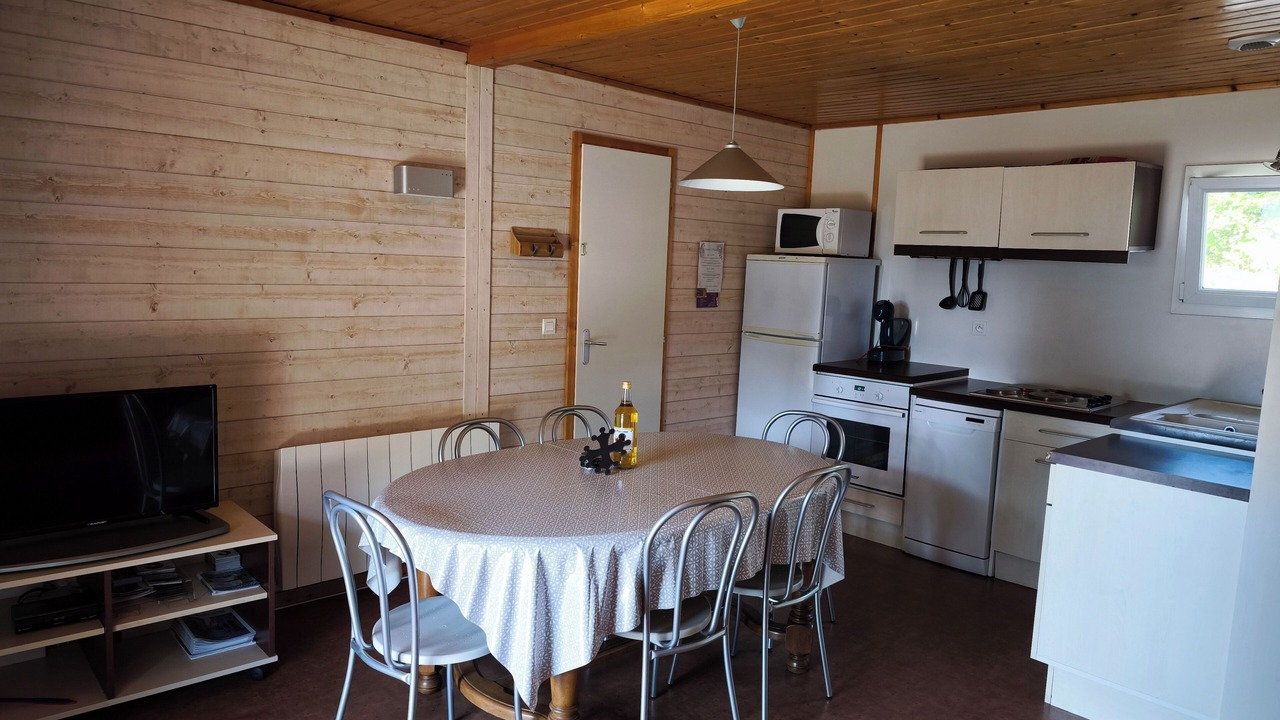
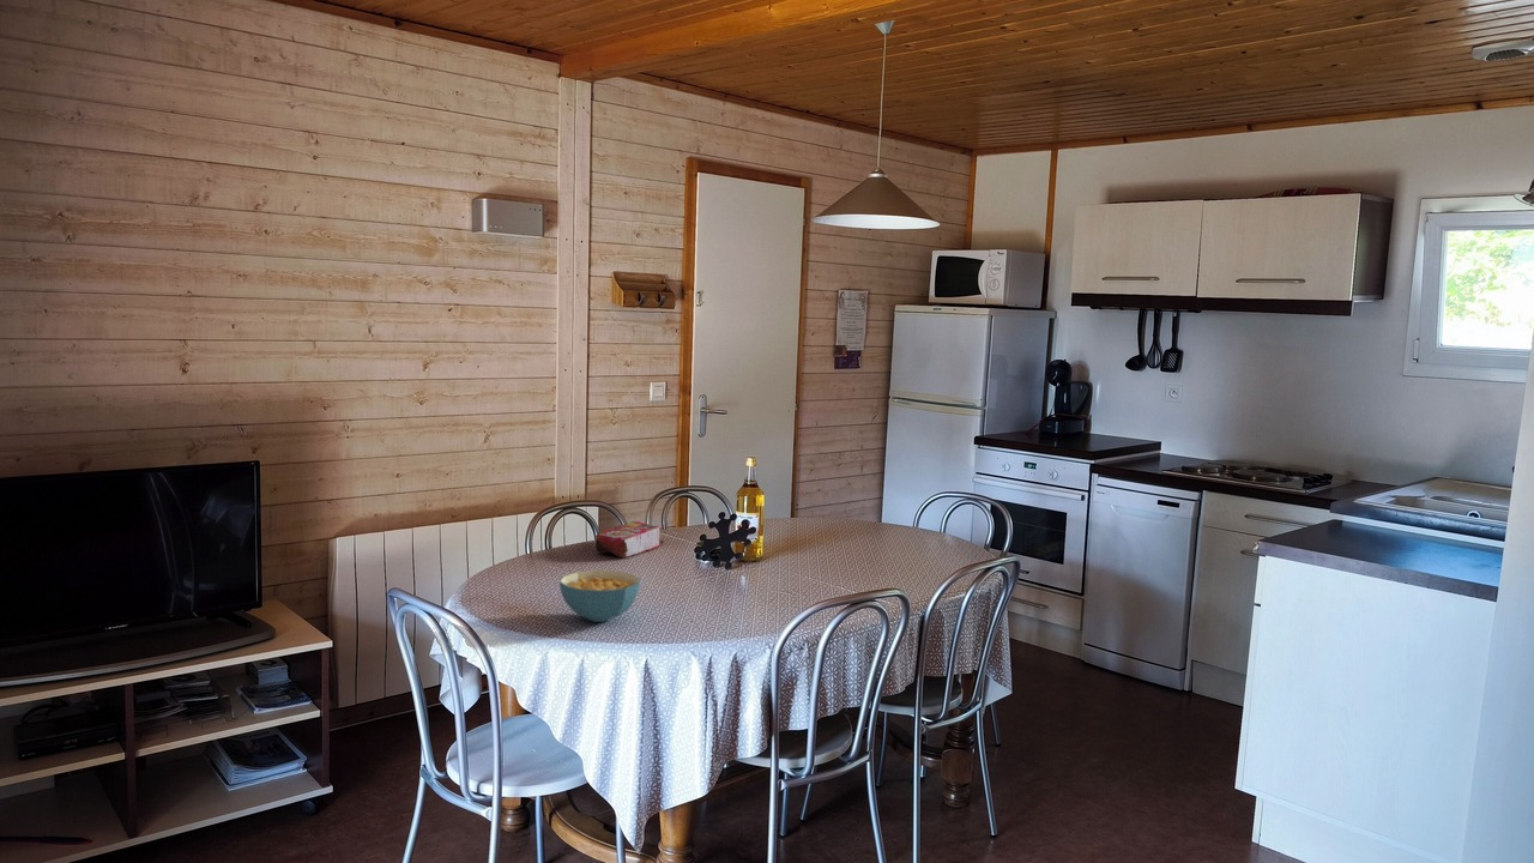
+ cereal box [594,520,665,559]
+ cereal bowl [558,569,642,623]
